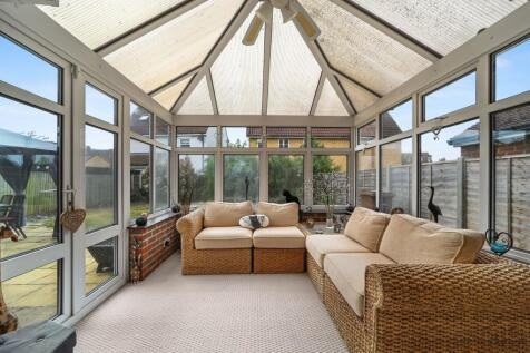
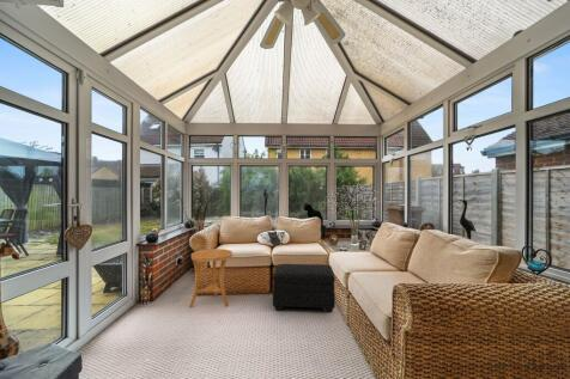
+ side table [188,247,234,308]
+ ottoman [272,263,336,313]
